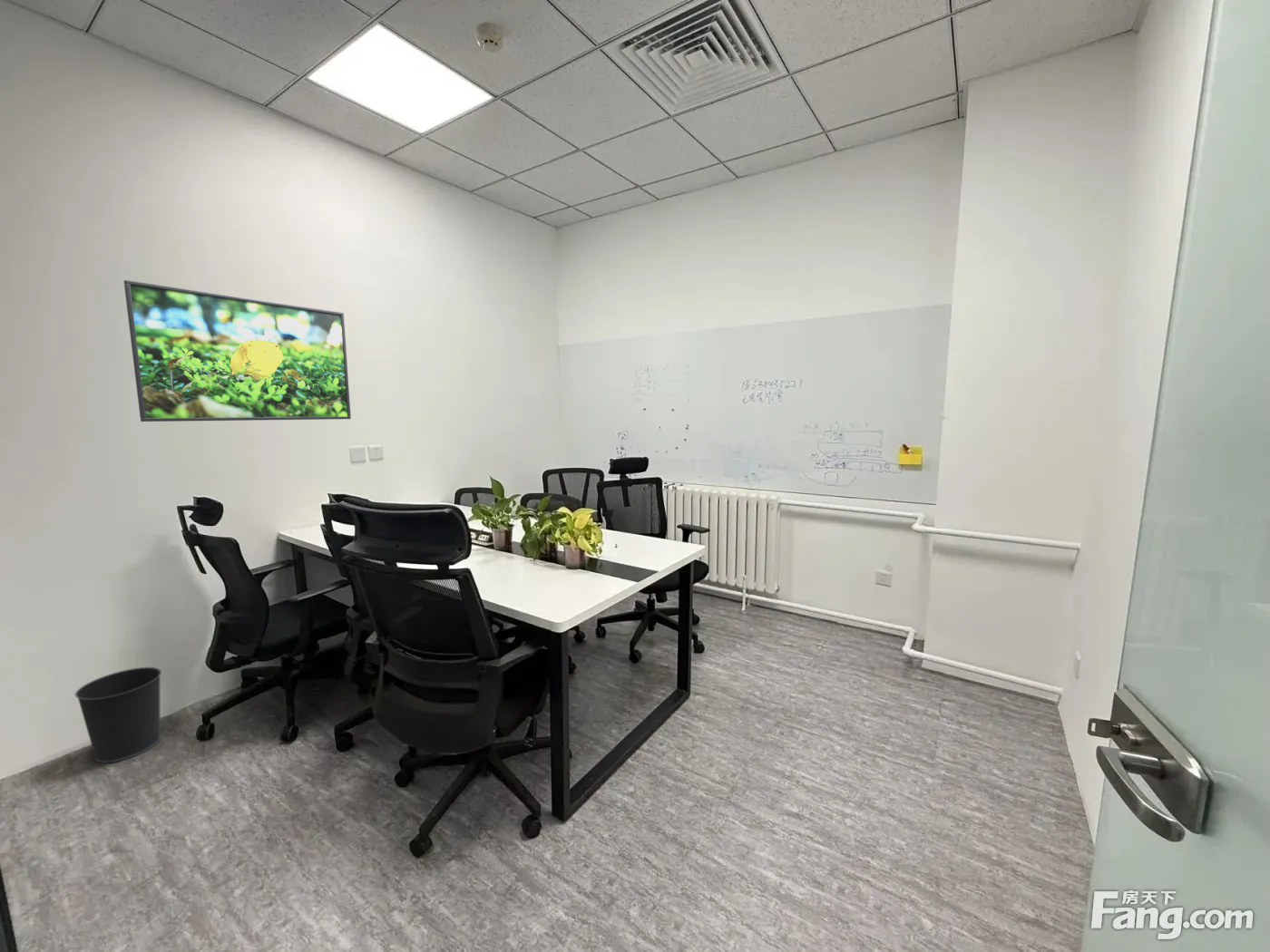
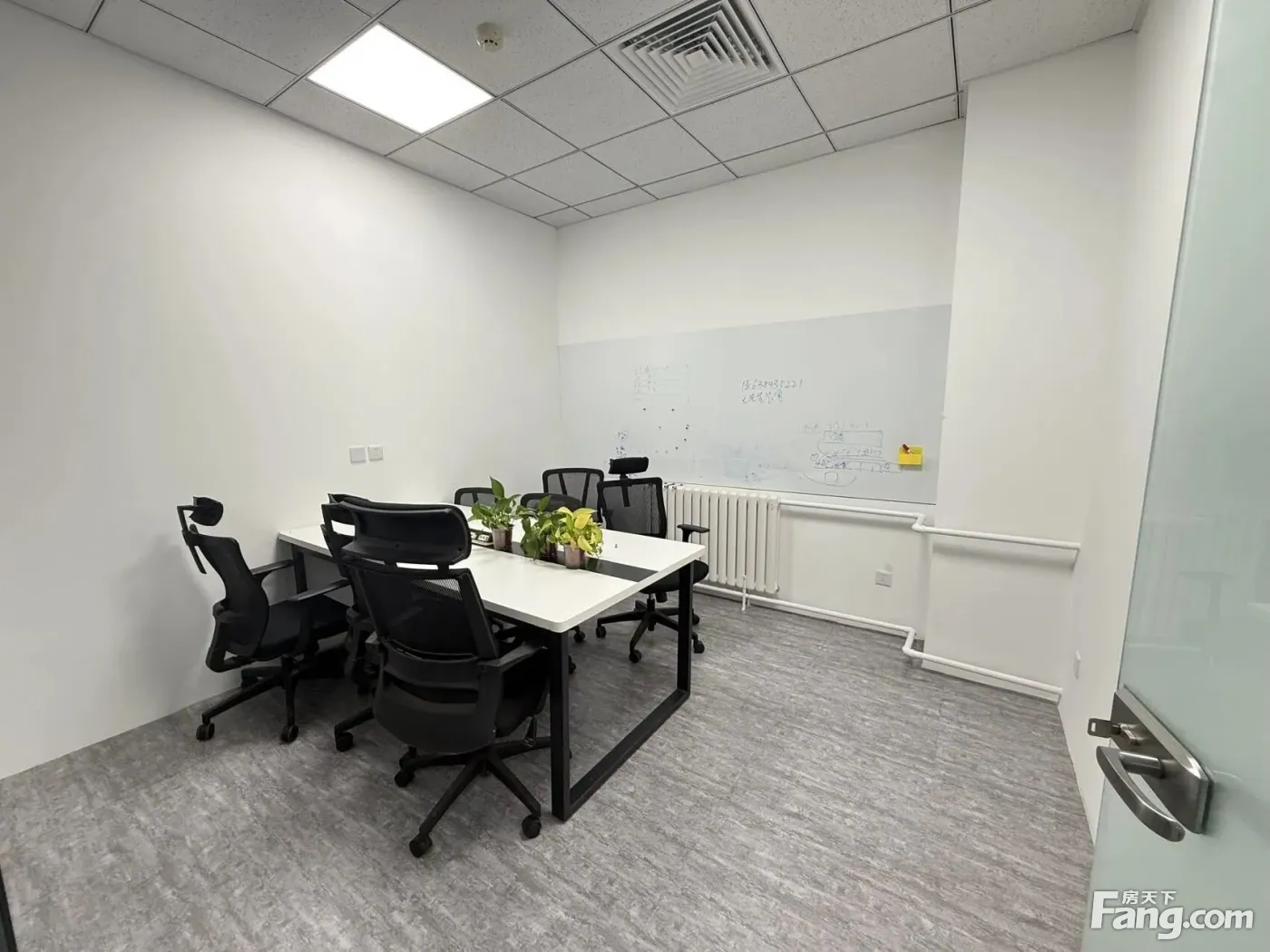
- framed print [123,279,352,423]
- wastebasket [74,666,162,764]
